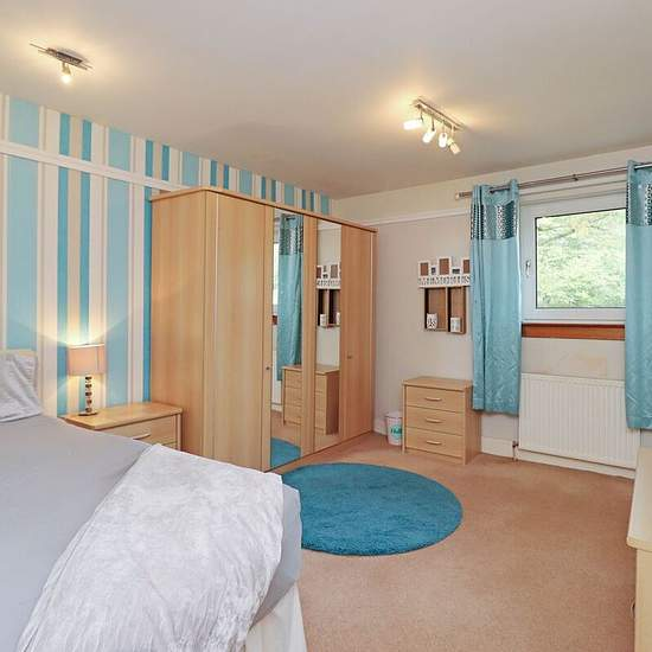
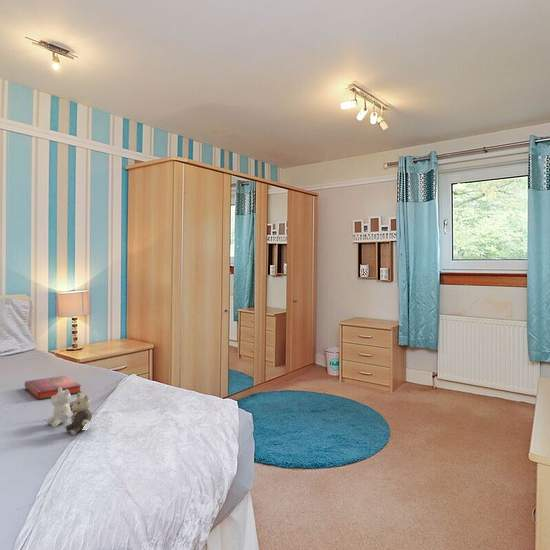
+ hardback book [24,375,82,401]
+ teddy bear [45,387,93,436]
